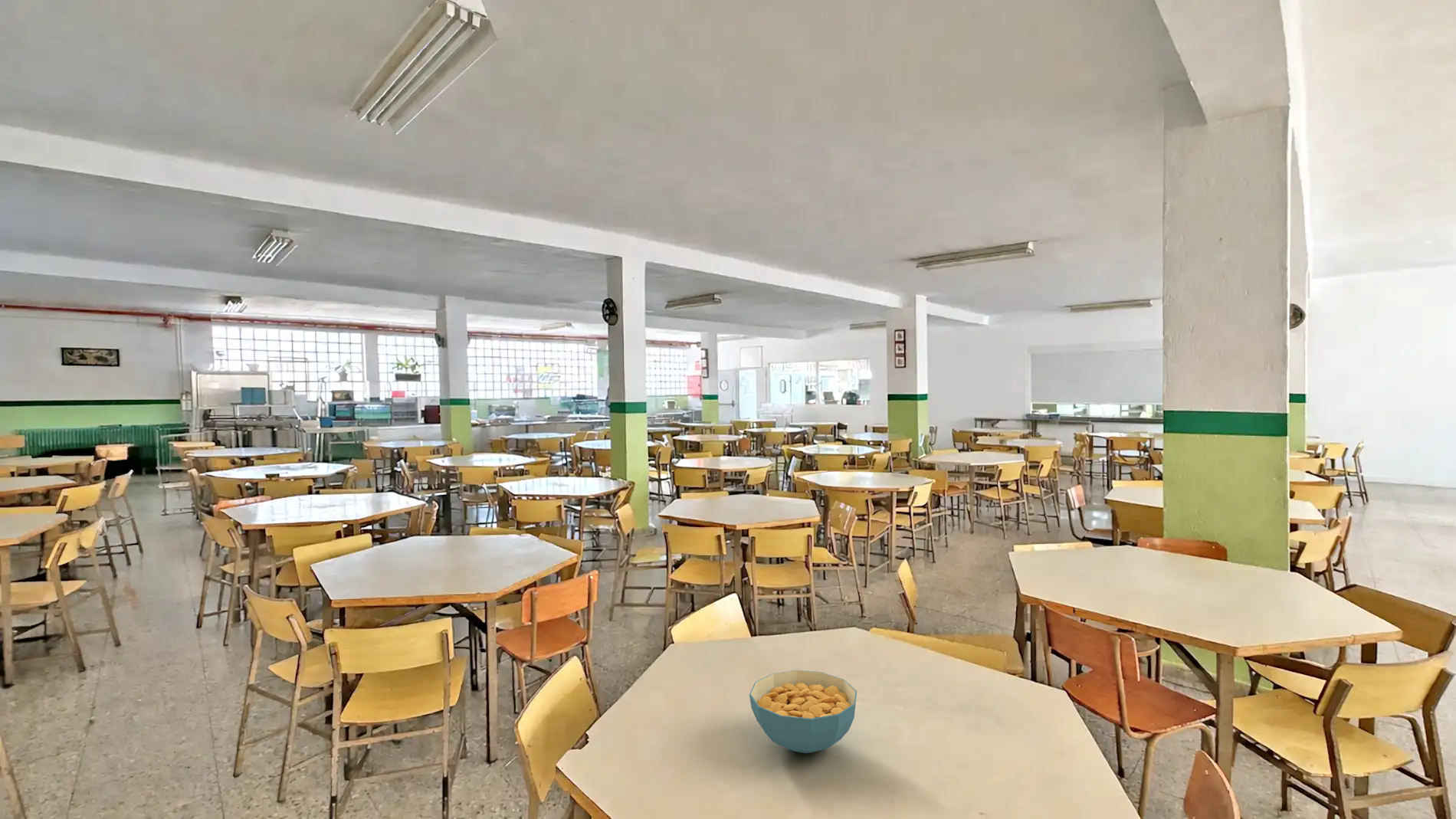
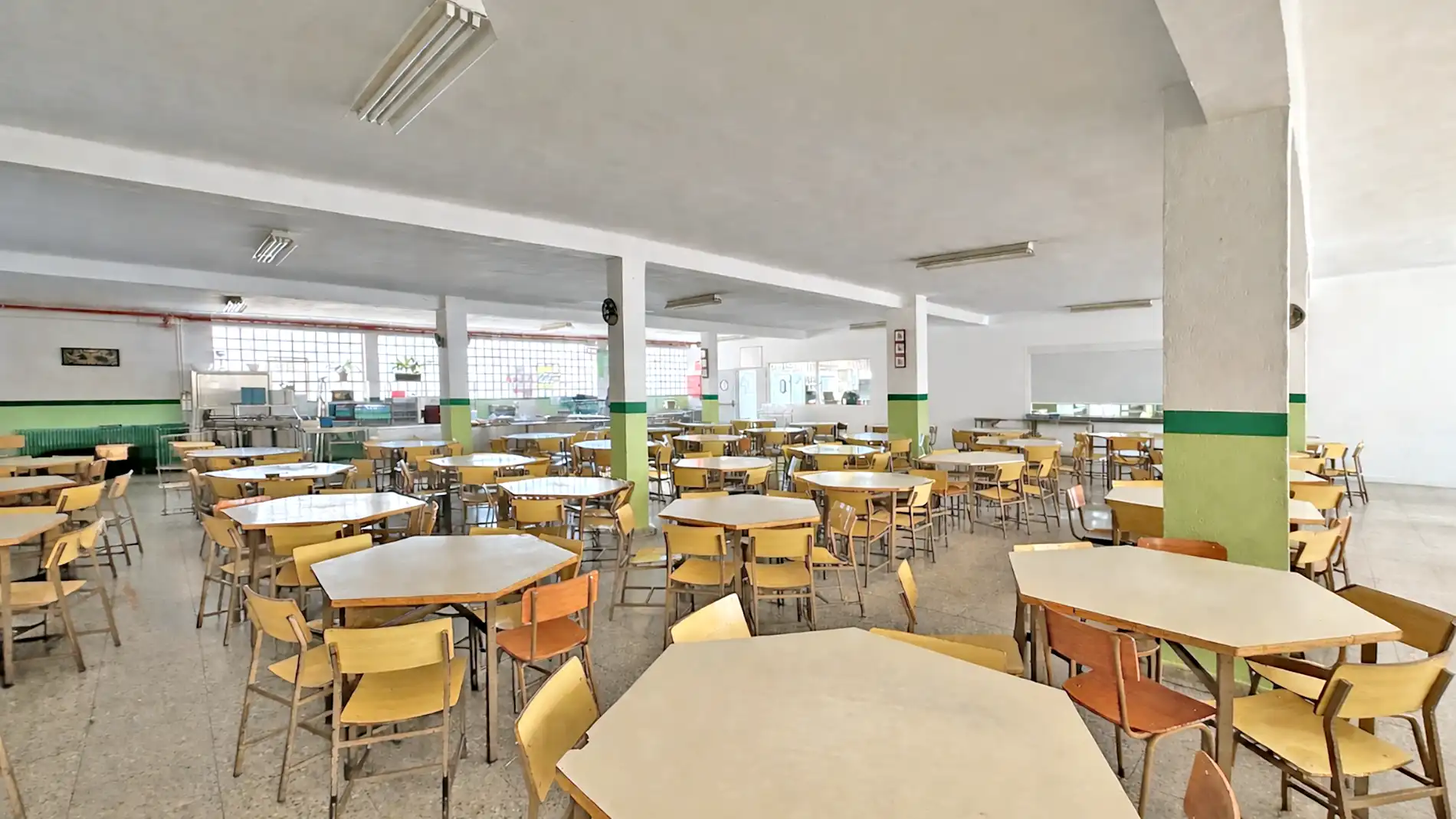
- cereal bowl [749,670,858,754]
